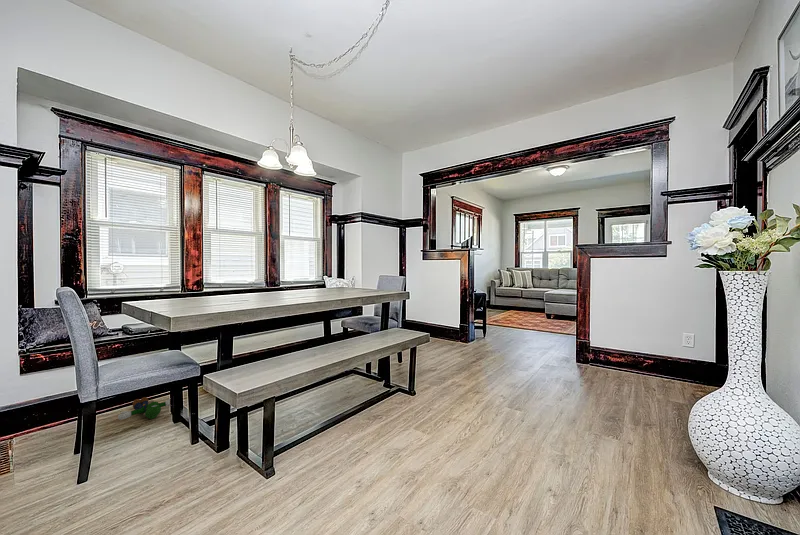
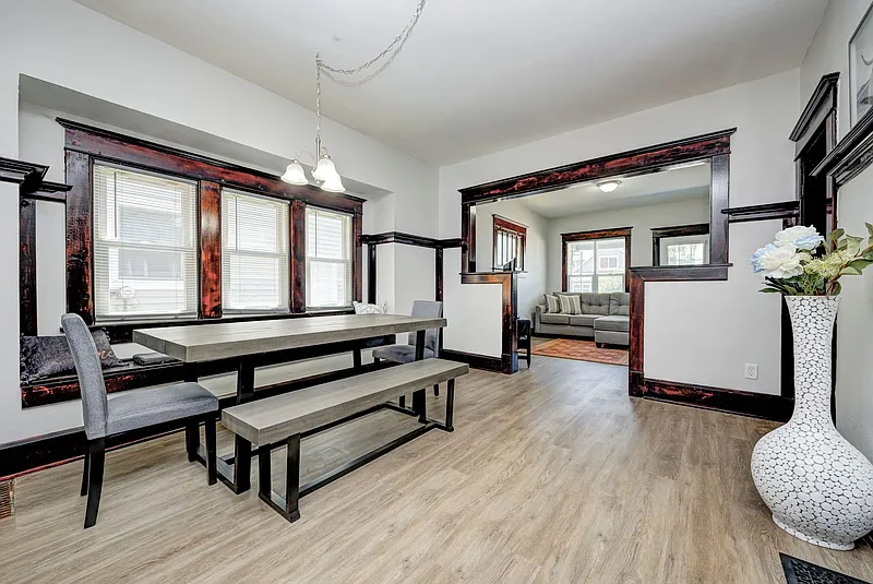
- plush toy [117,396,171,421]
